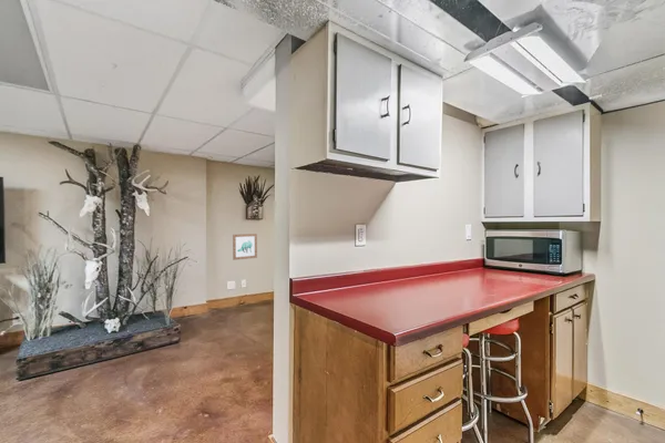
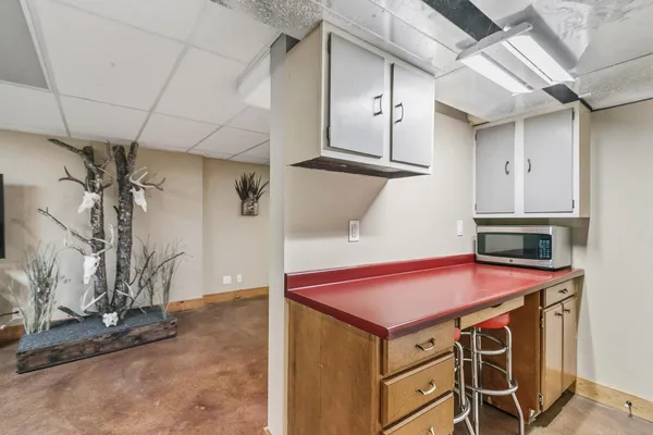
- wall art [232,233,258,261]
